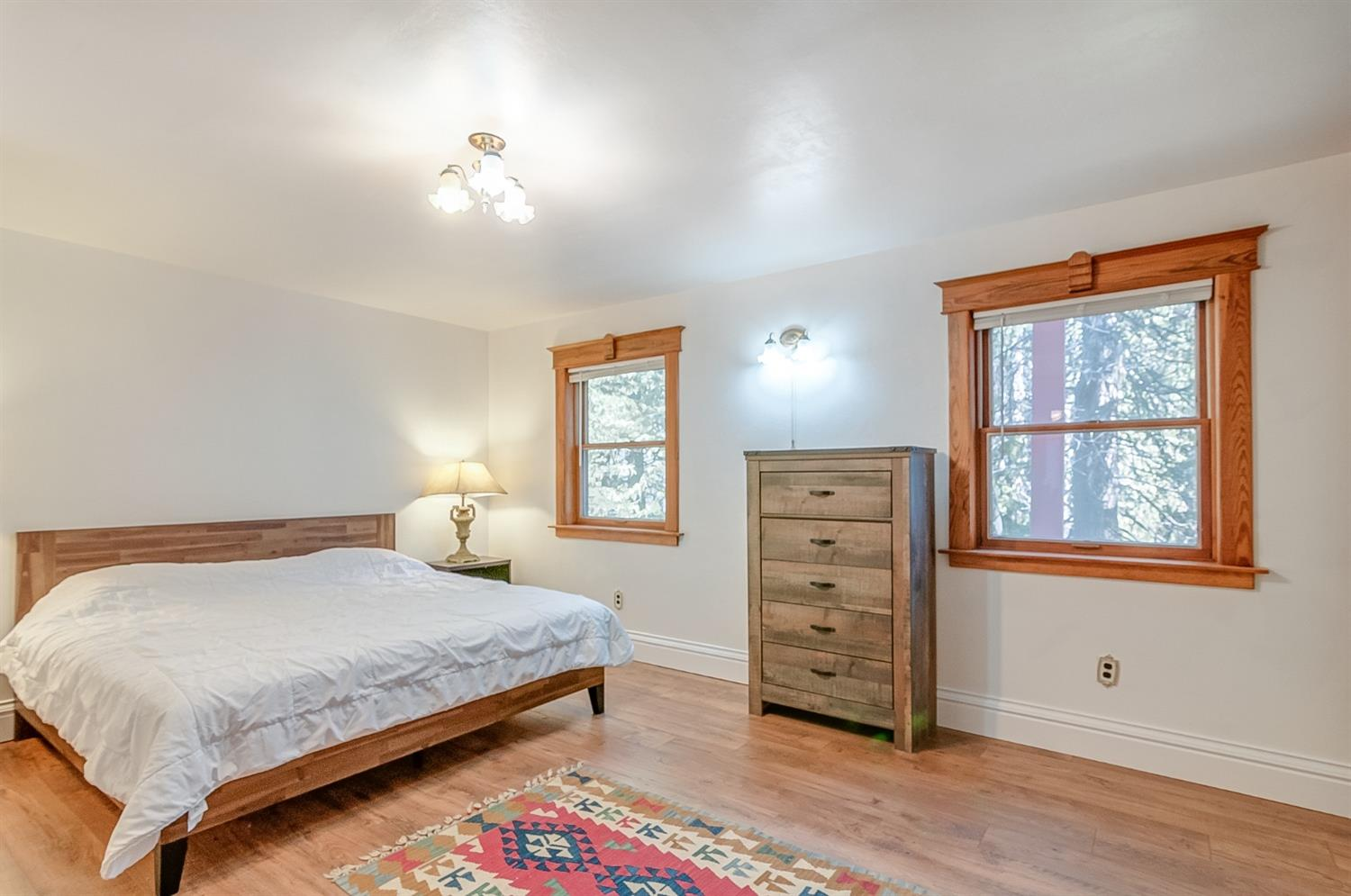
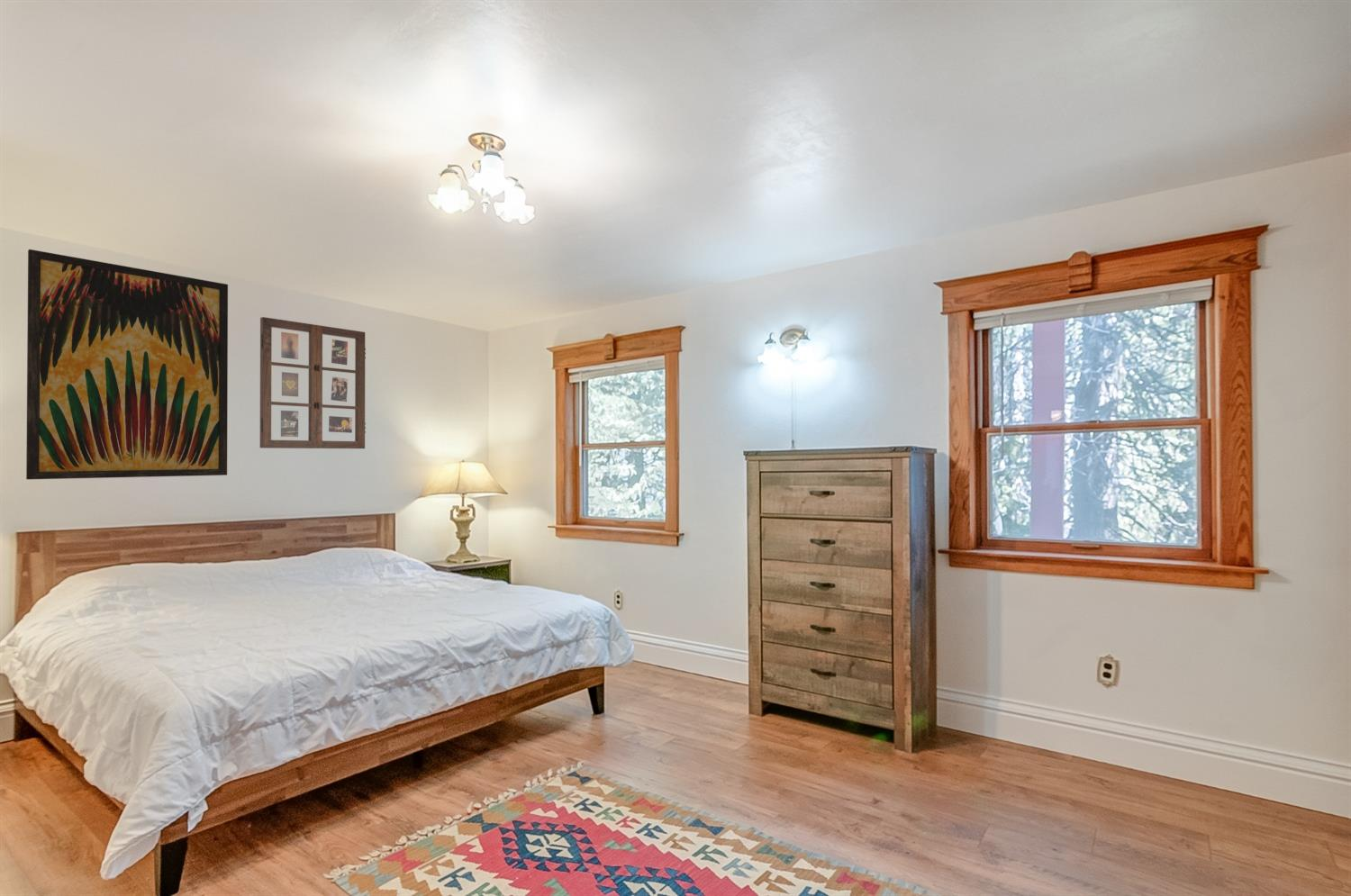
+ wall art [25,249,229,480]
+ picture frame [259,316,367,449]
